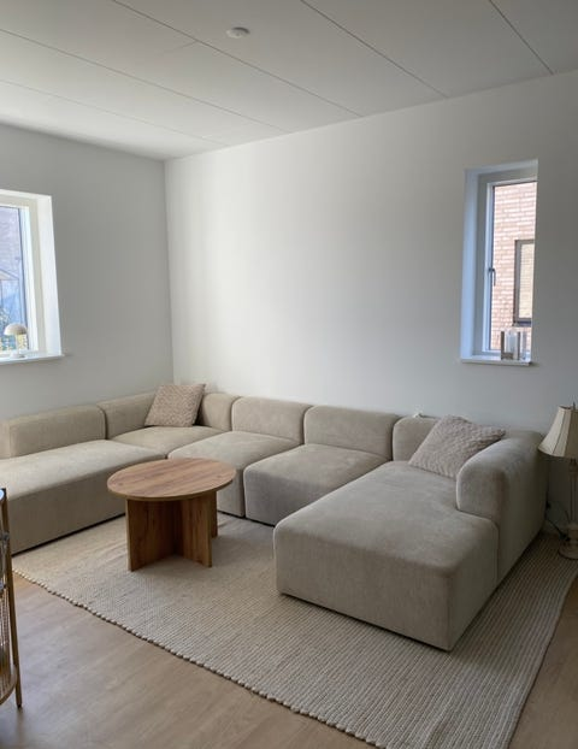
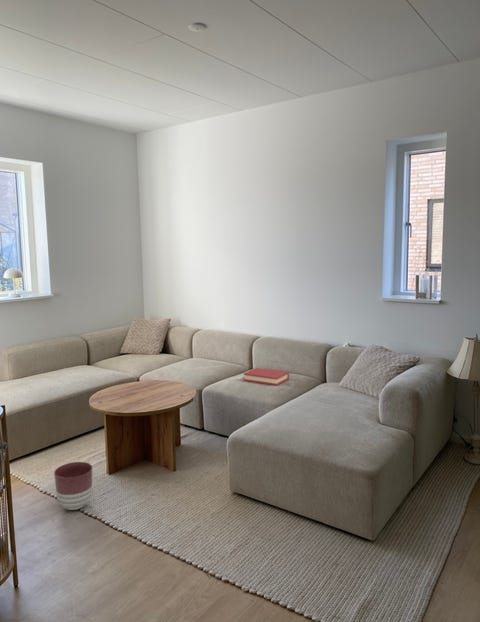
+ planter [53,461,93,511]
+ hardback book [243,367,290,386]
